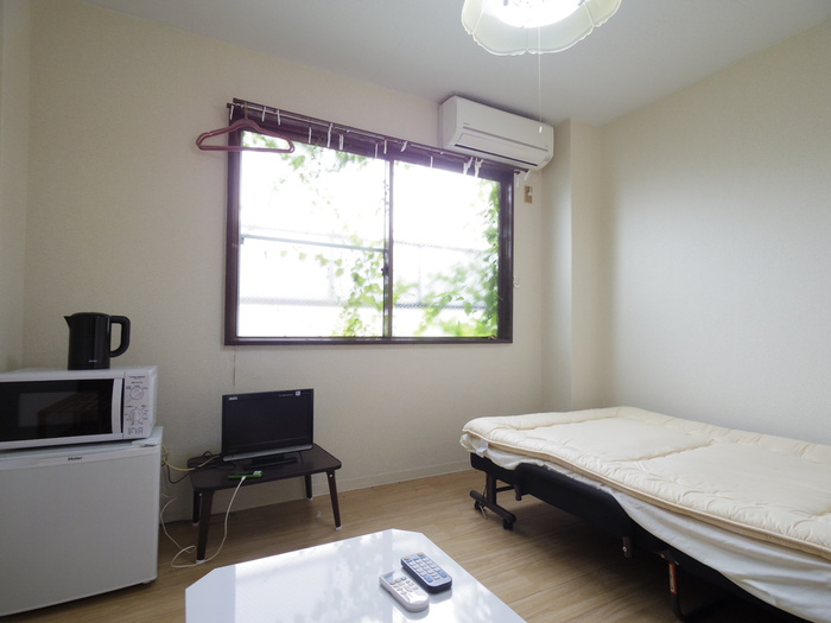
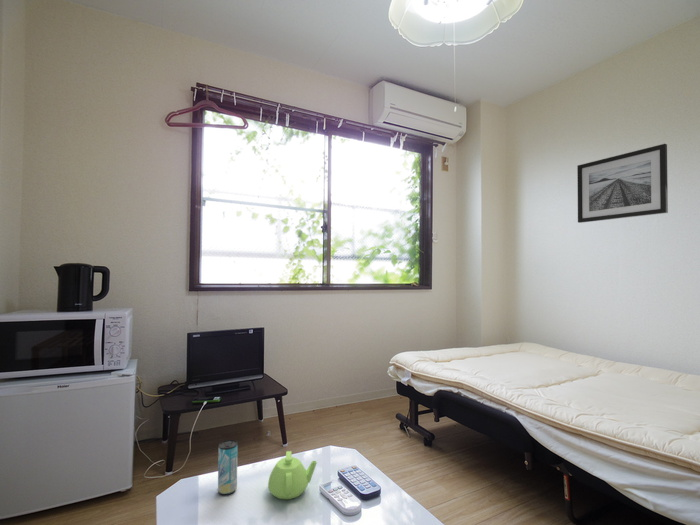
+ teapot [267,450,318,500]
+ beverage can [217,439,239,496]
+ wall art [576,143,669,224]
